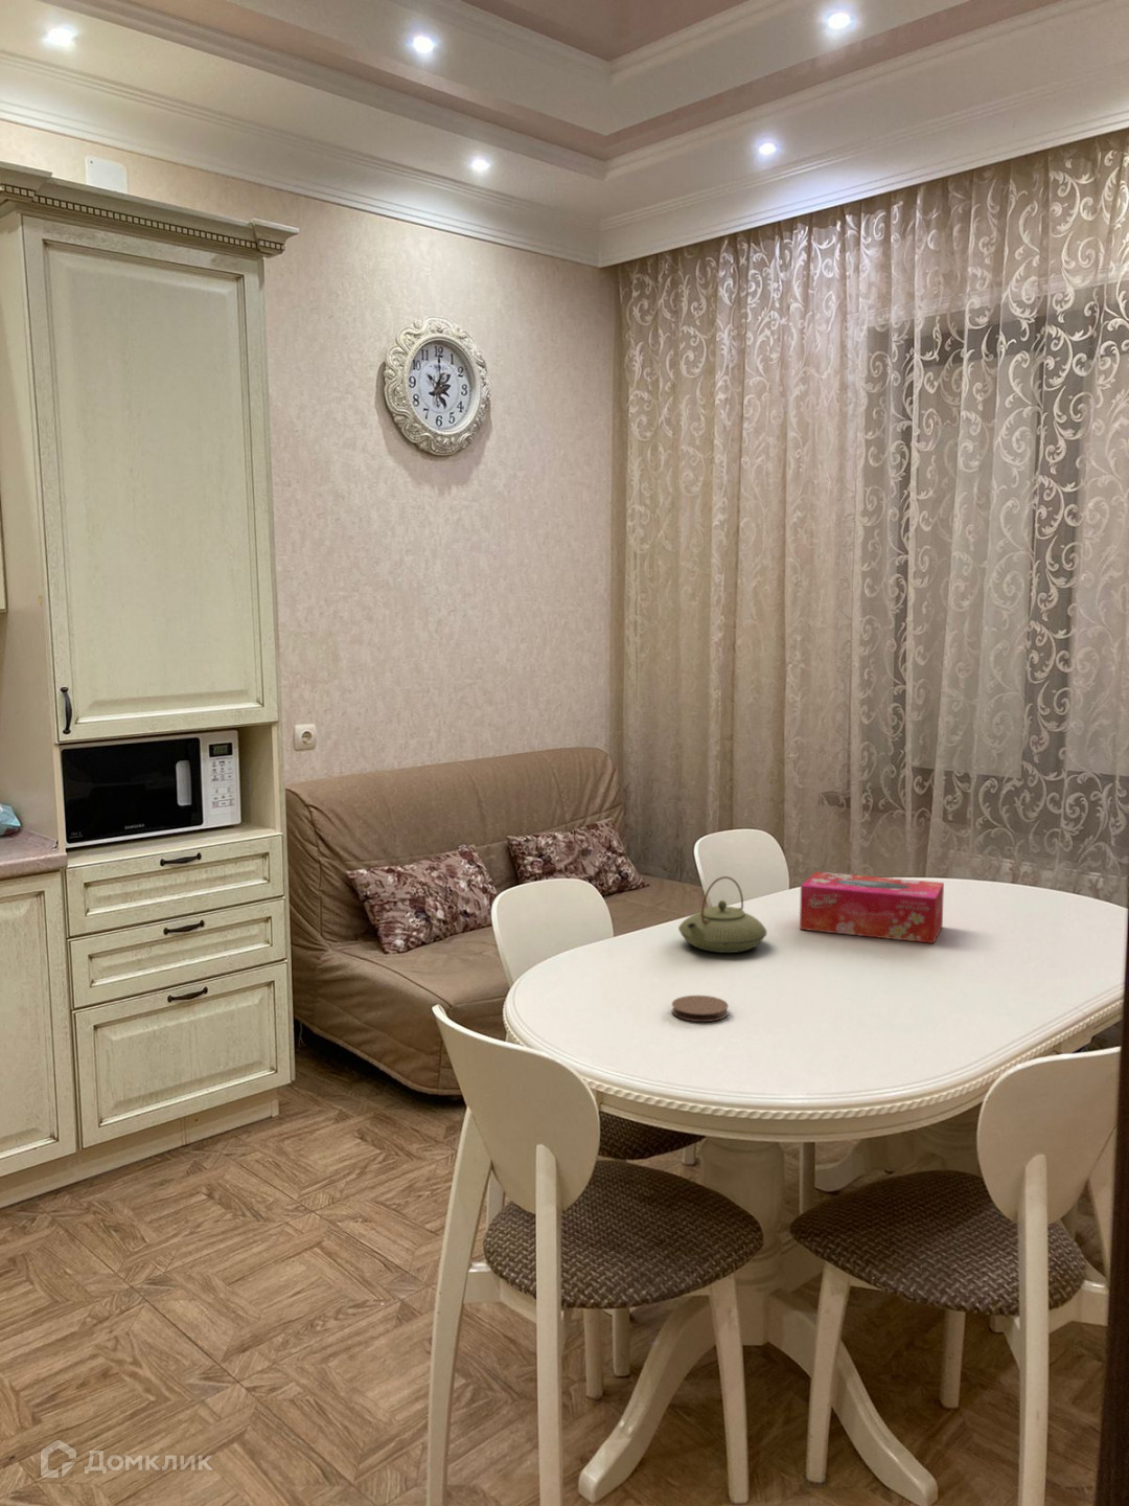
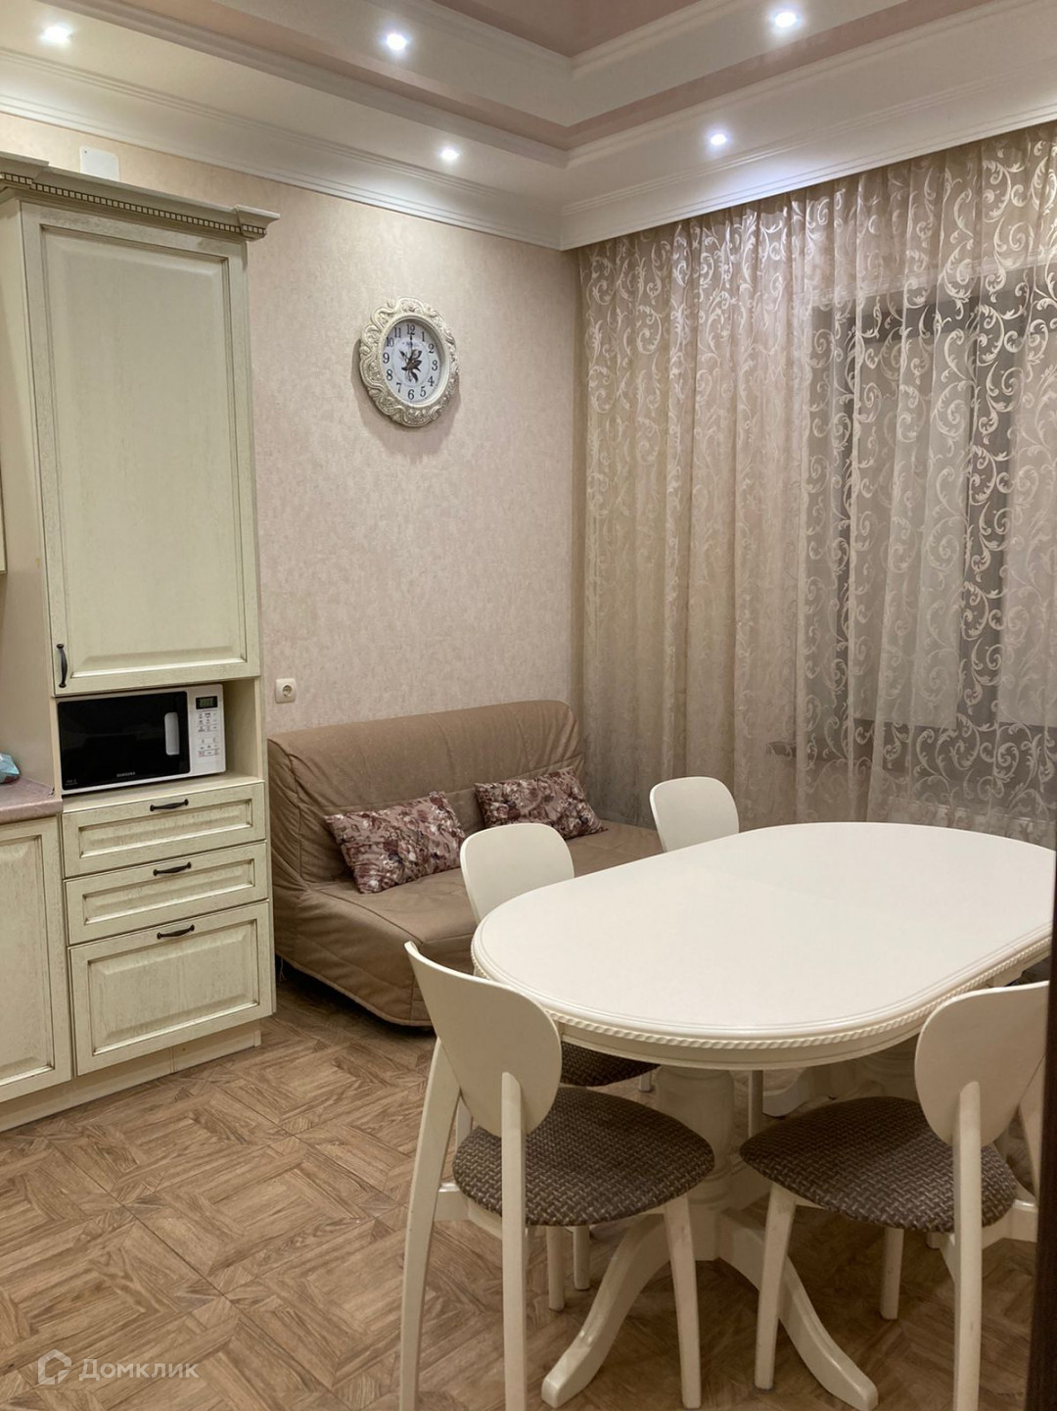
- coaster [671,995,729,1023]
- tissue box [798,872,945,944]
- teapot [677,875,768,953]
